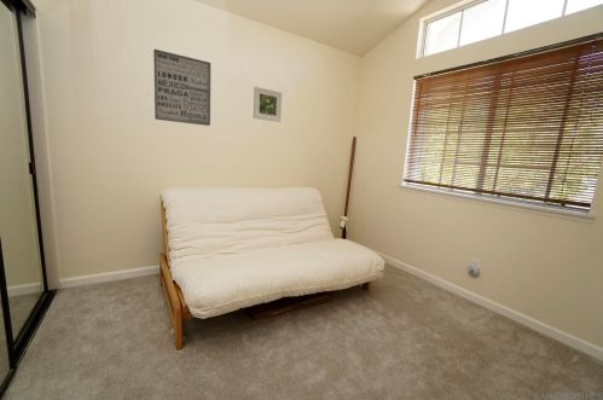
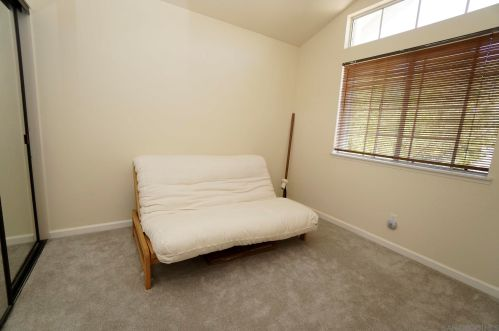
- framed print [253,86,283,123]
- wall art [152,48,211,127]
